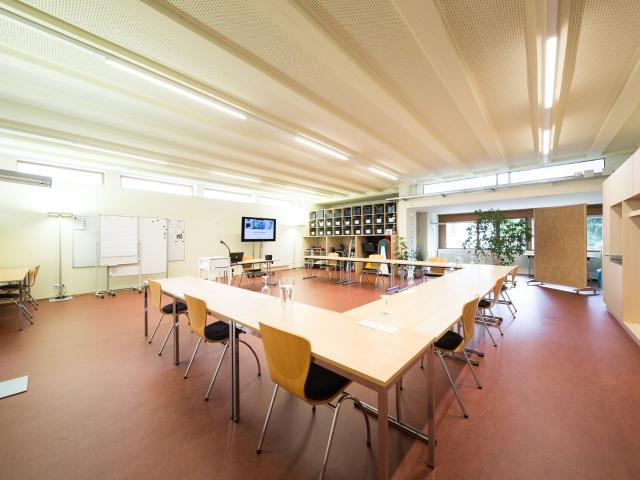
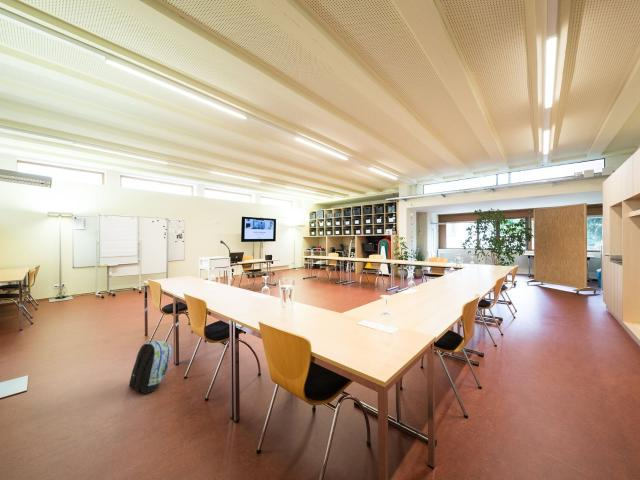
+ backpack [128,340,173,395]
